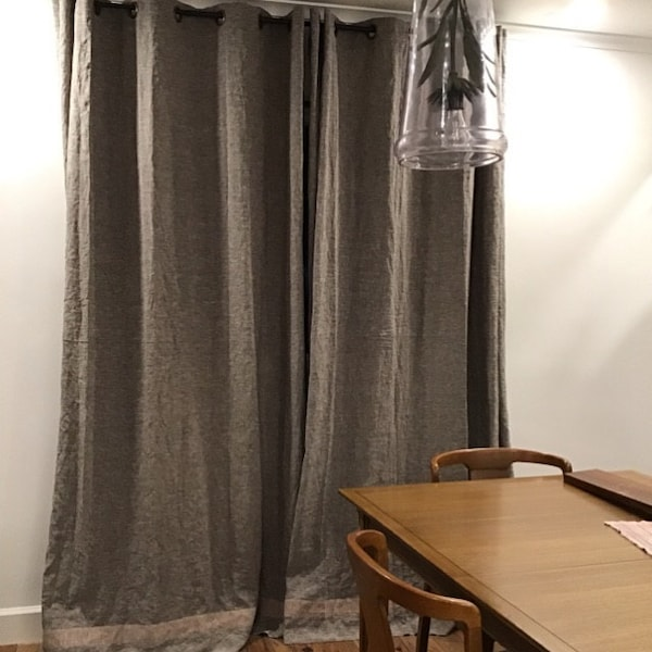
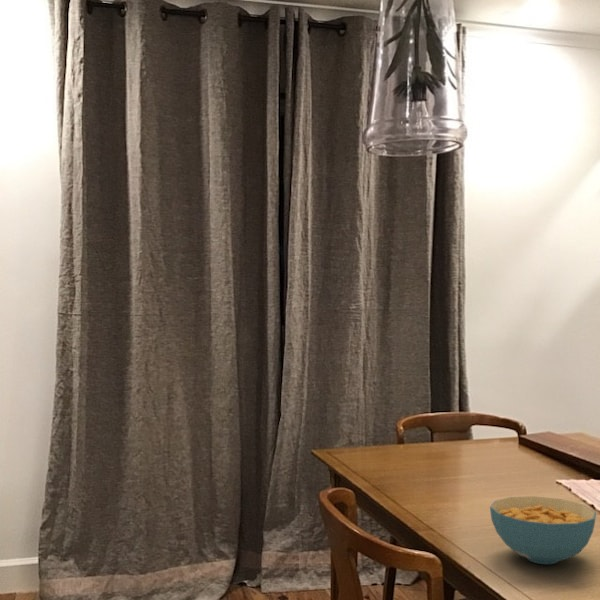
+ cereal bowl [489,495,597,565]
